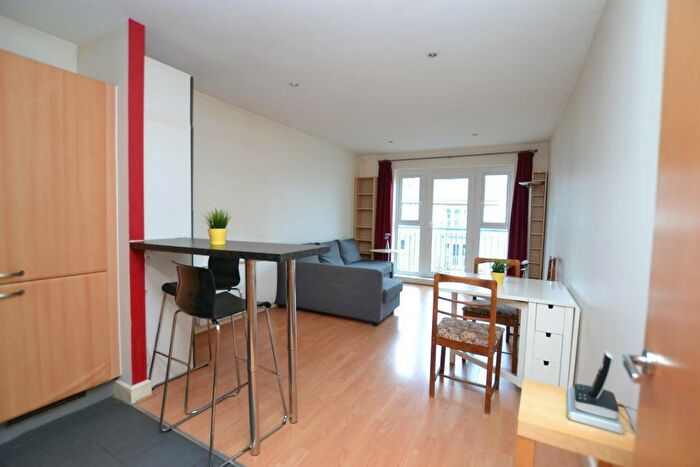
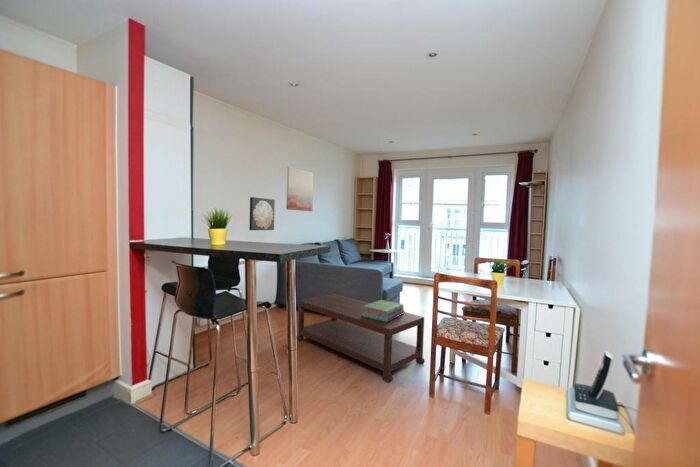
+ coffee table [296,293,426,383]
+ wall art [285,166,314,212]
+ stack of books [362,299,405,322]
+ wall art [248,196,276,231]
